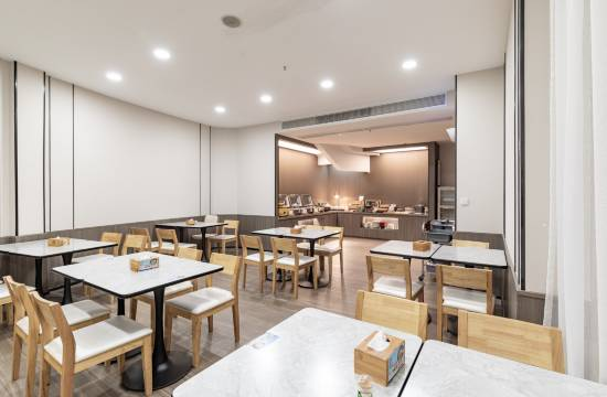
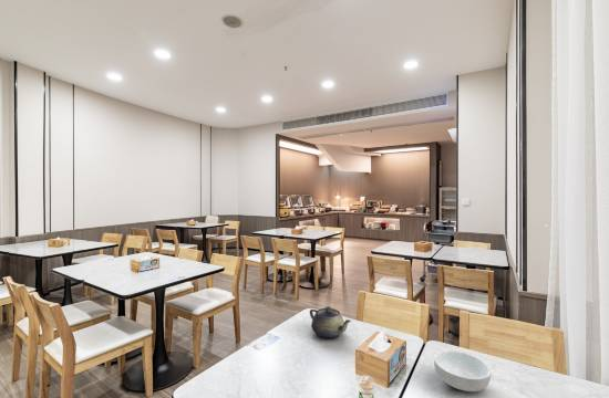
+ cereal bowl [433,349,492,392]
+ teapot [309,305,352,339]
